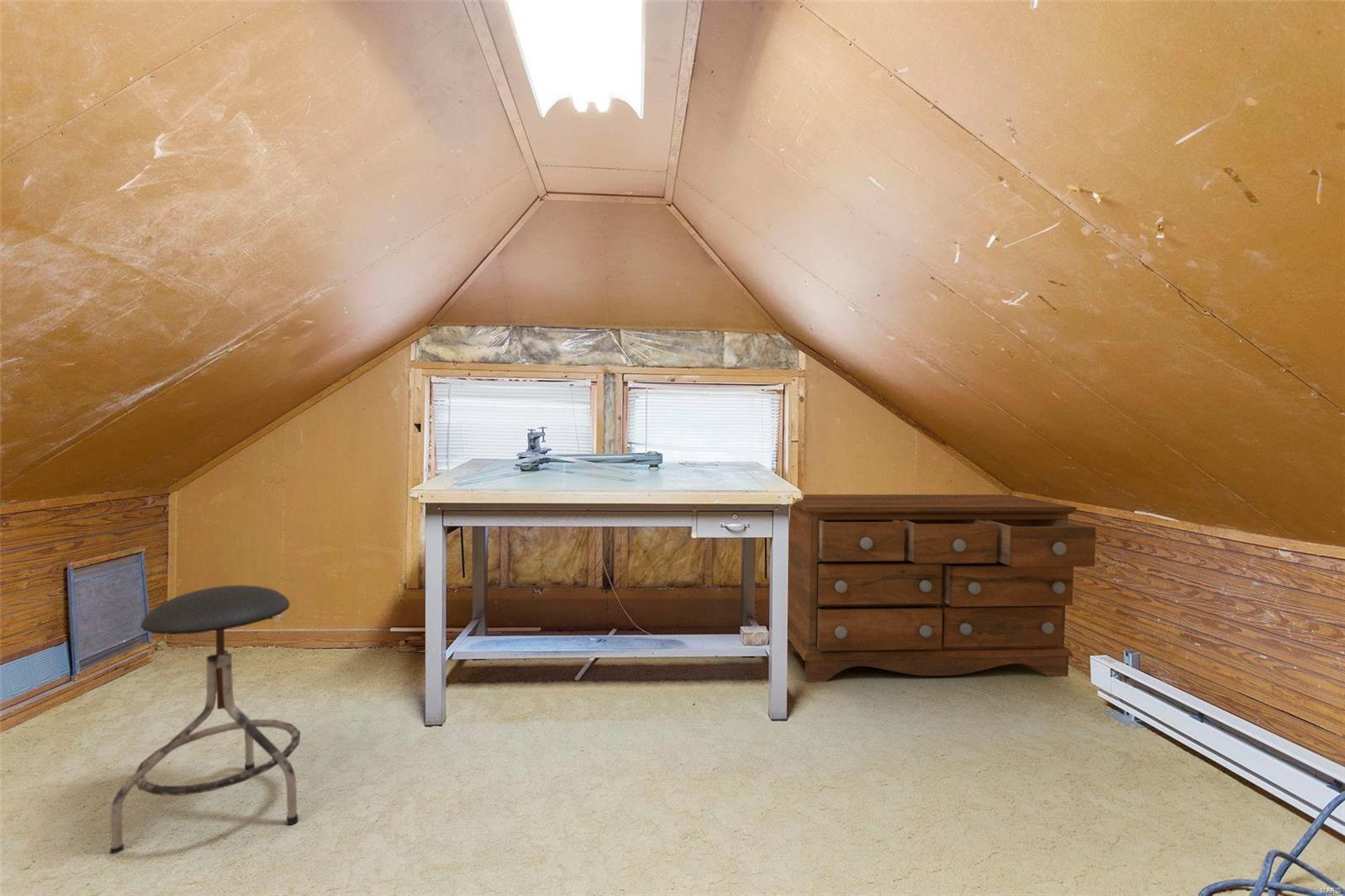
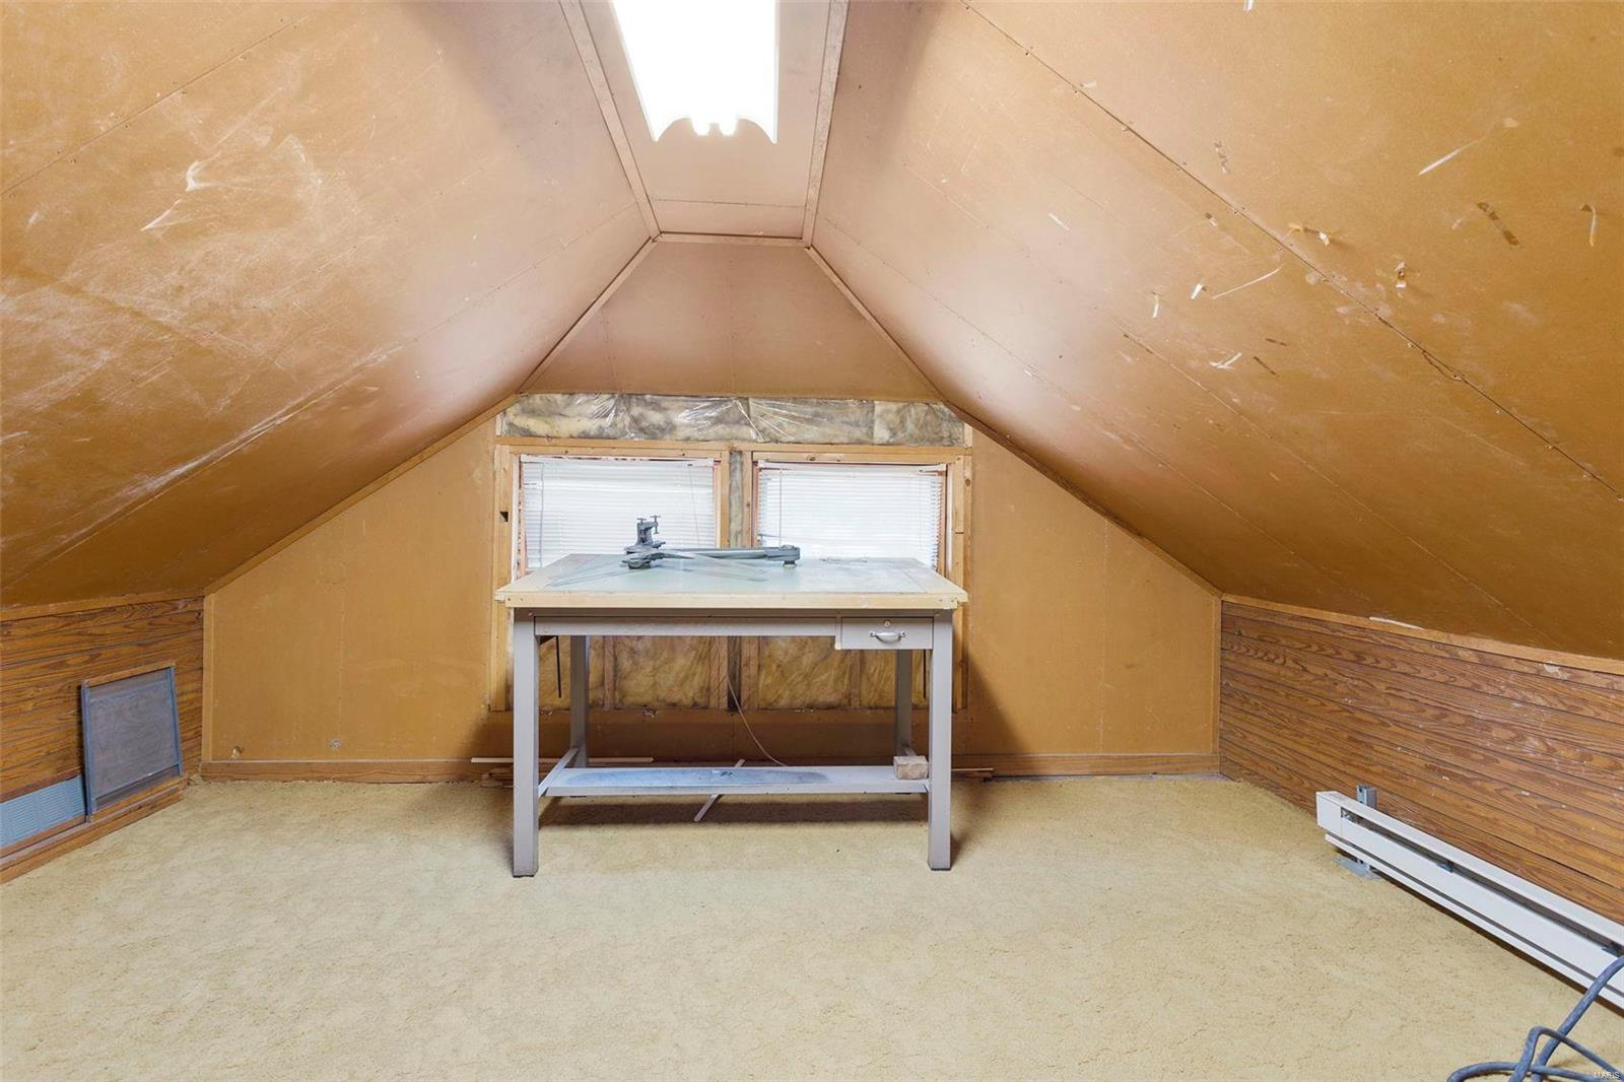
- stool [108,584,301,855]
- dresser [788,493,1097,683]
